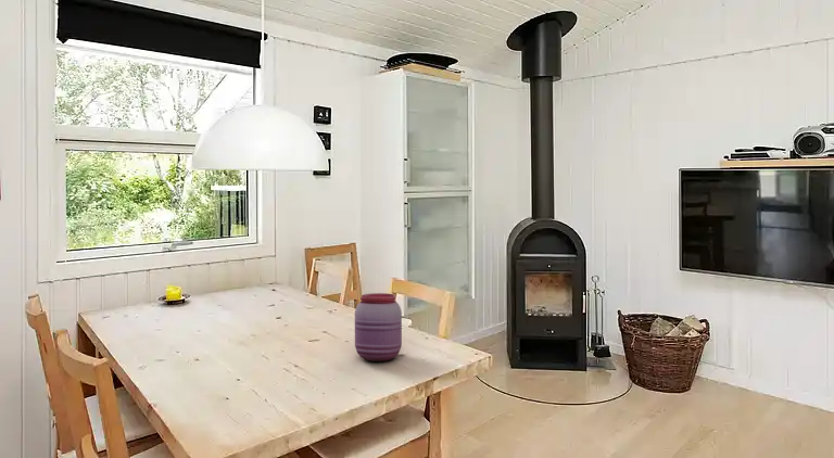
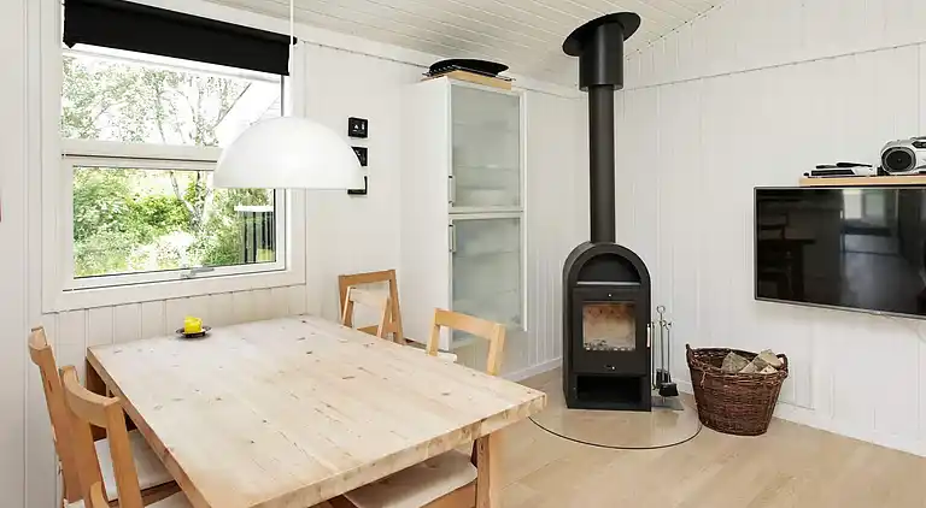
- jar [354,292,403,362]
